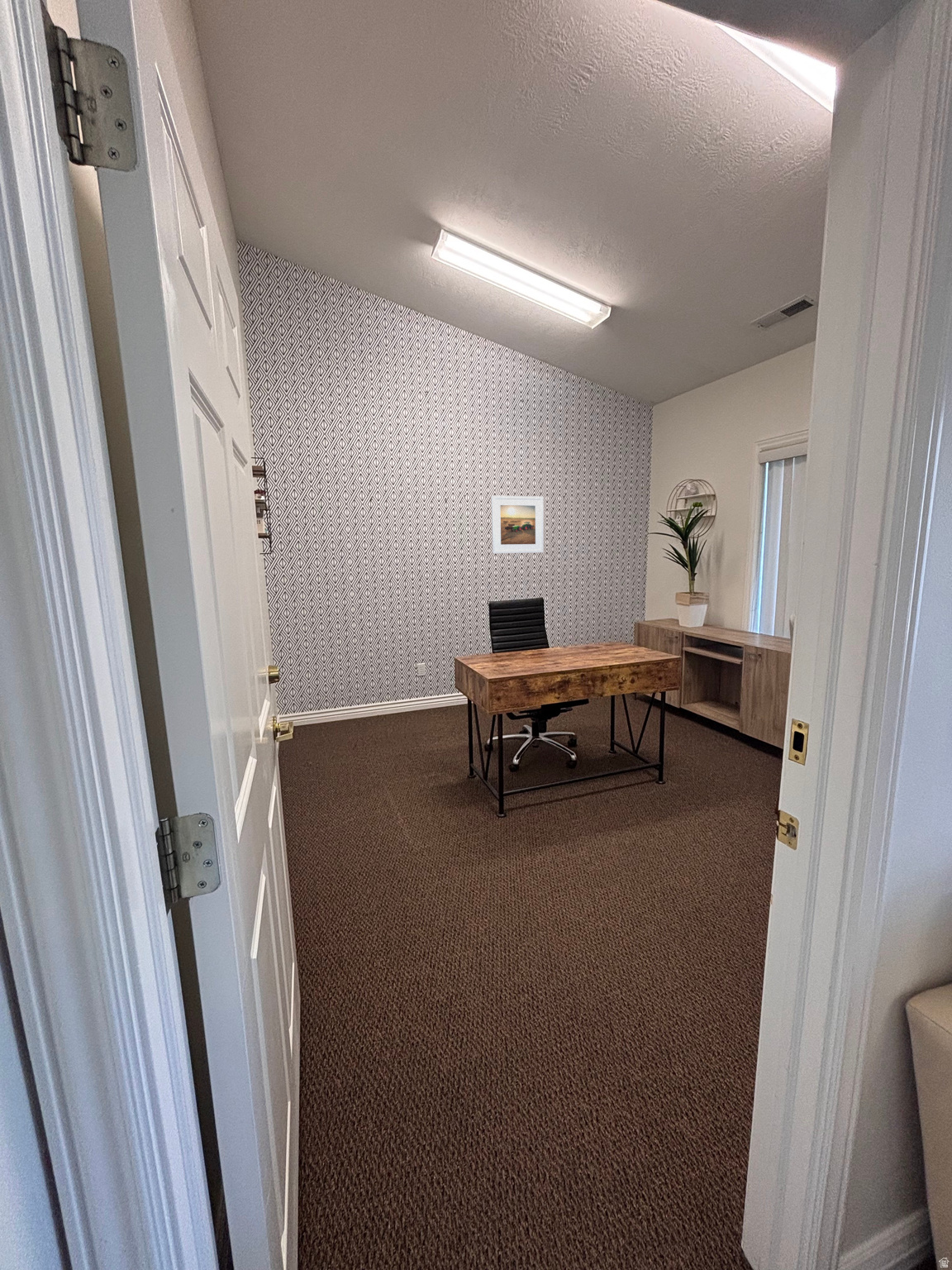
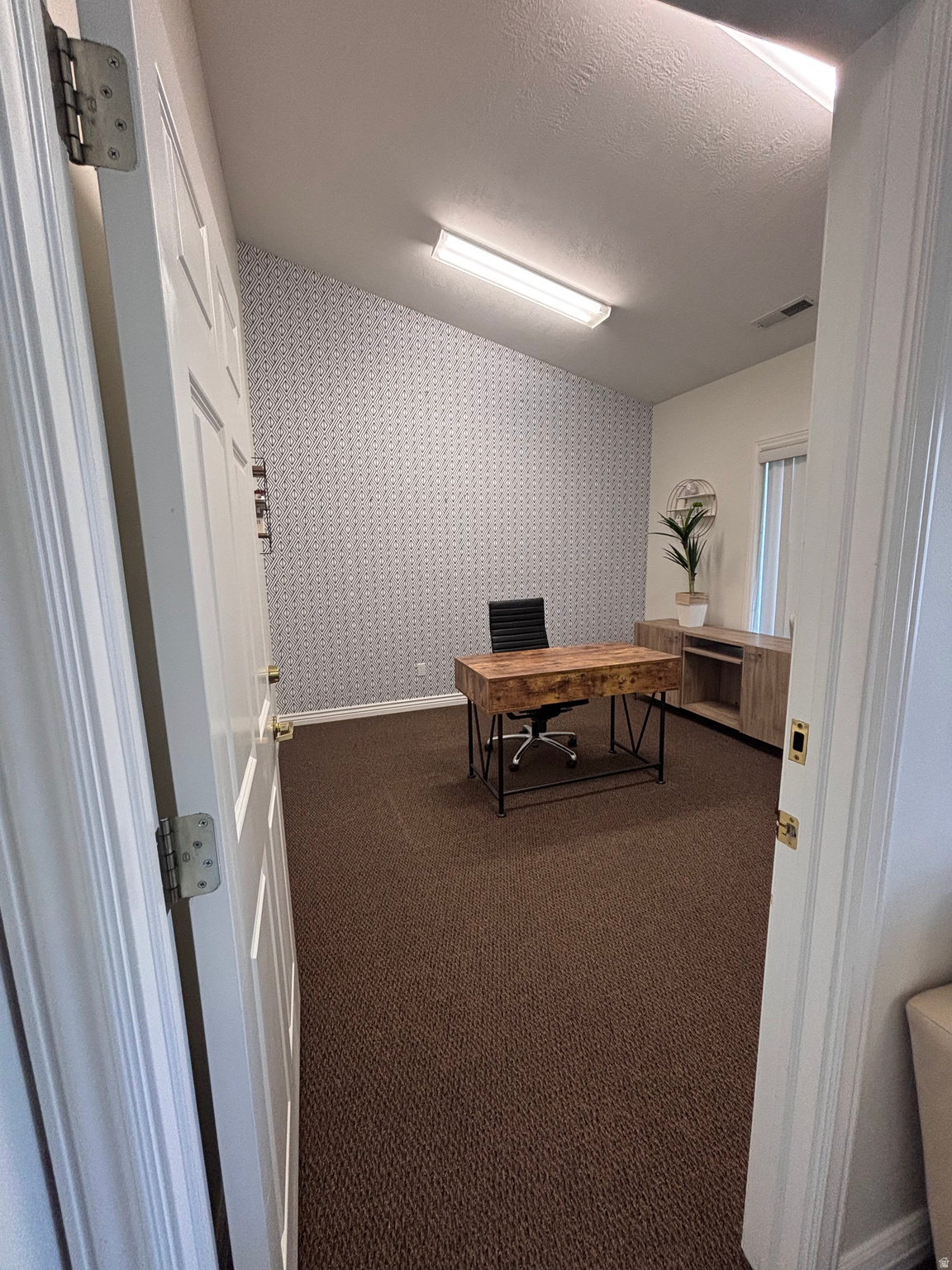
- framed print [490,494,545,555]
